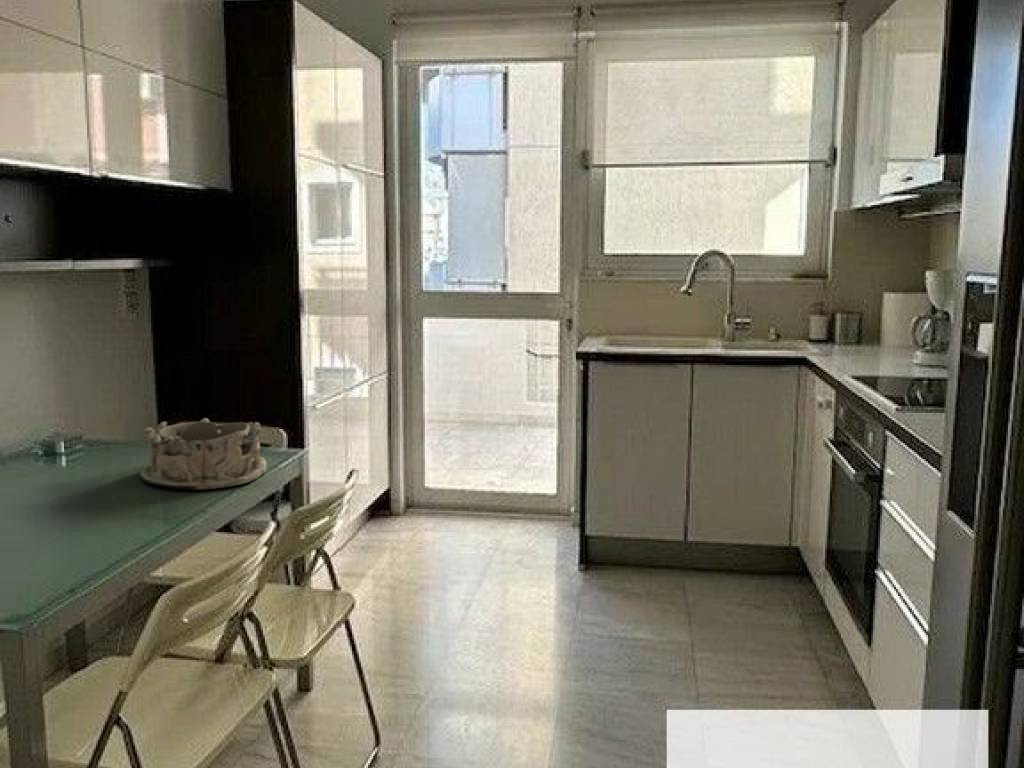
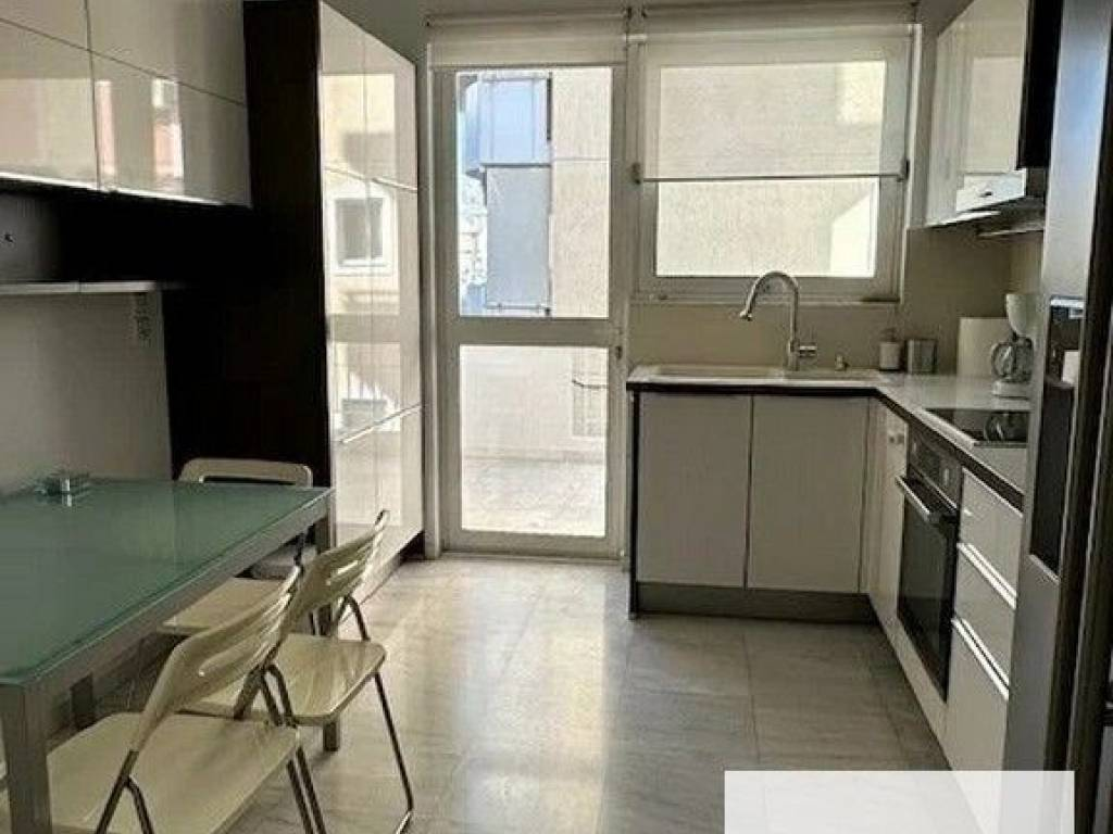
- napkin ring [139,417,268,491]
